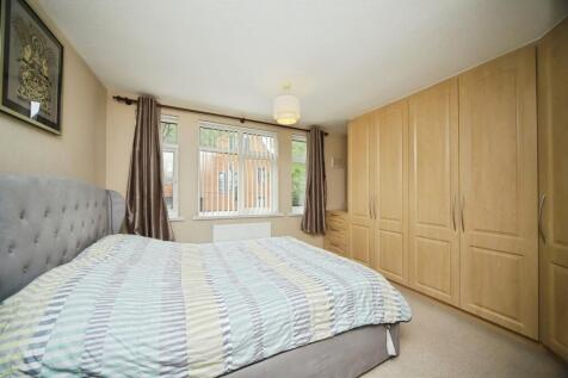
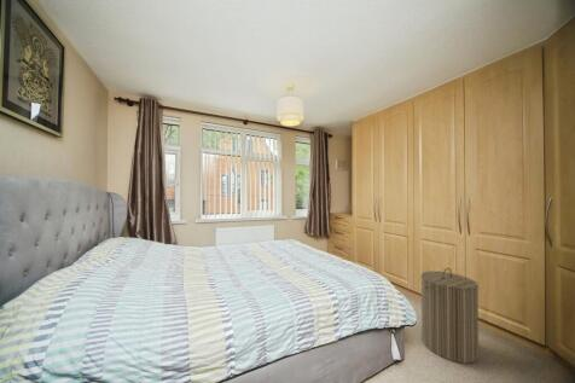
+ laundry hamper [419,267,480,365]
